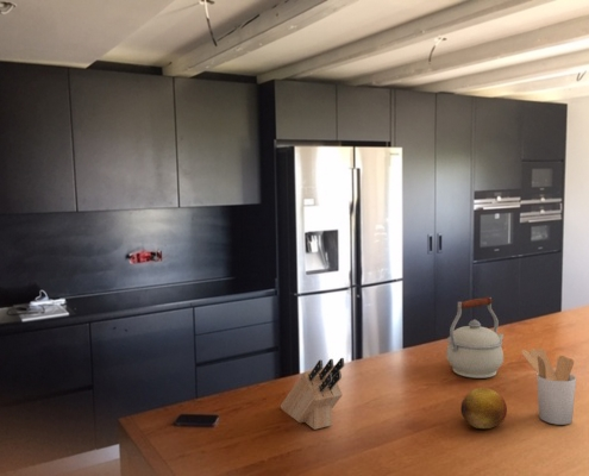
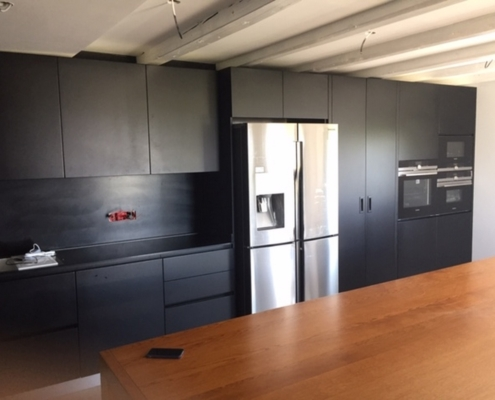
- utensil holder [521,347,577,426]
- knife block [280,357,345,431]
- kettle [445,296,505,380]
- fruit [460,387,508,430]
